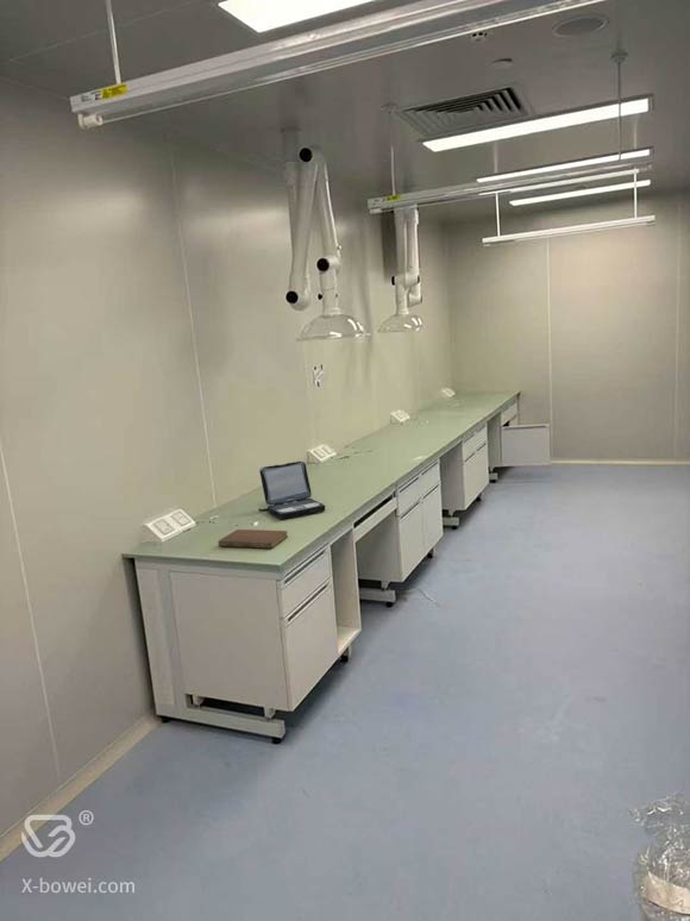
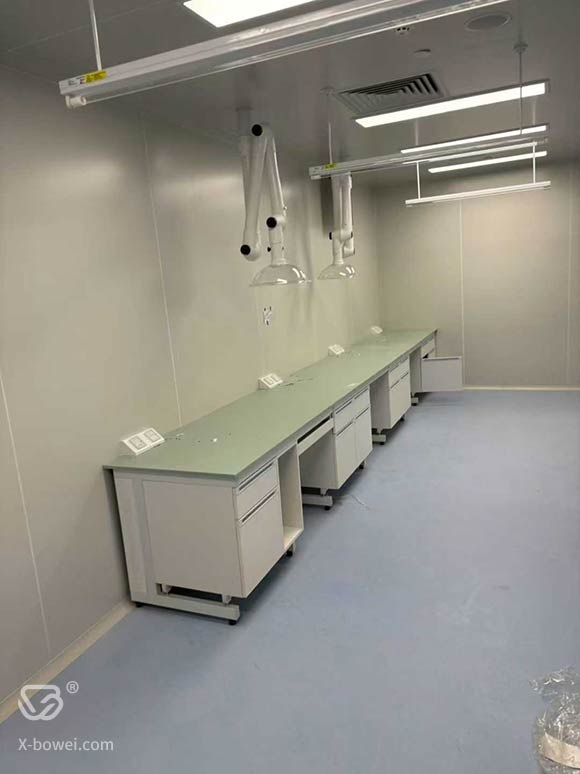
- laptop [258,459,326,520]
- notebook [217,528,289,550]
